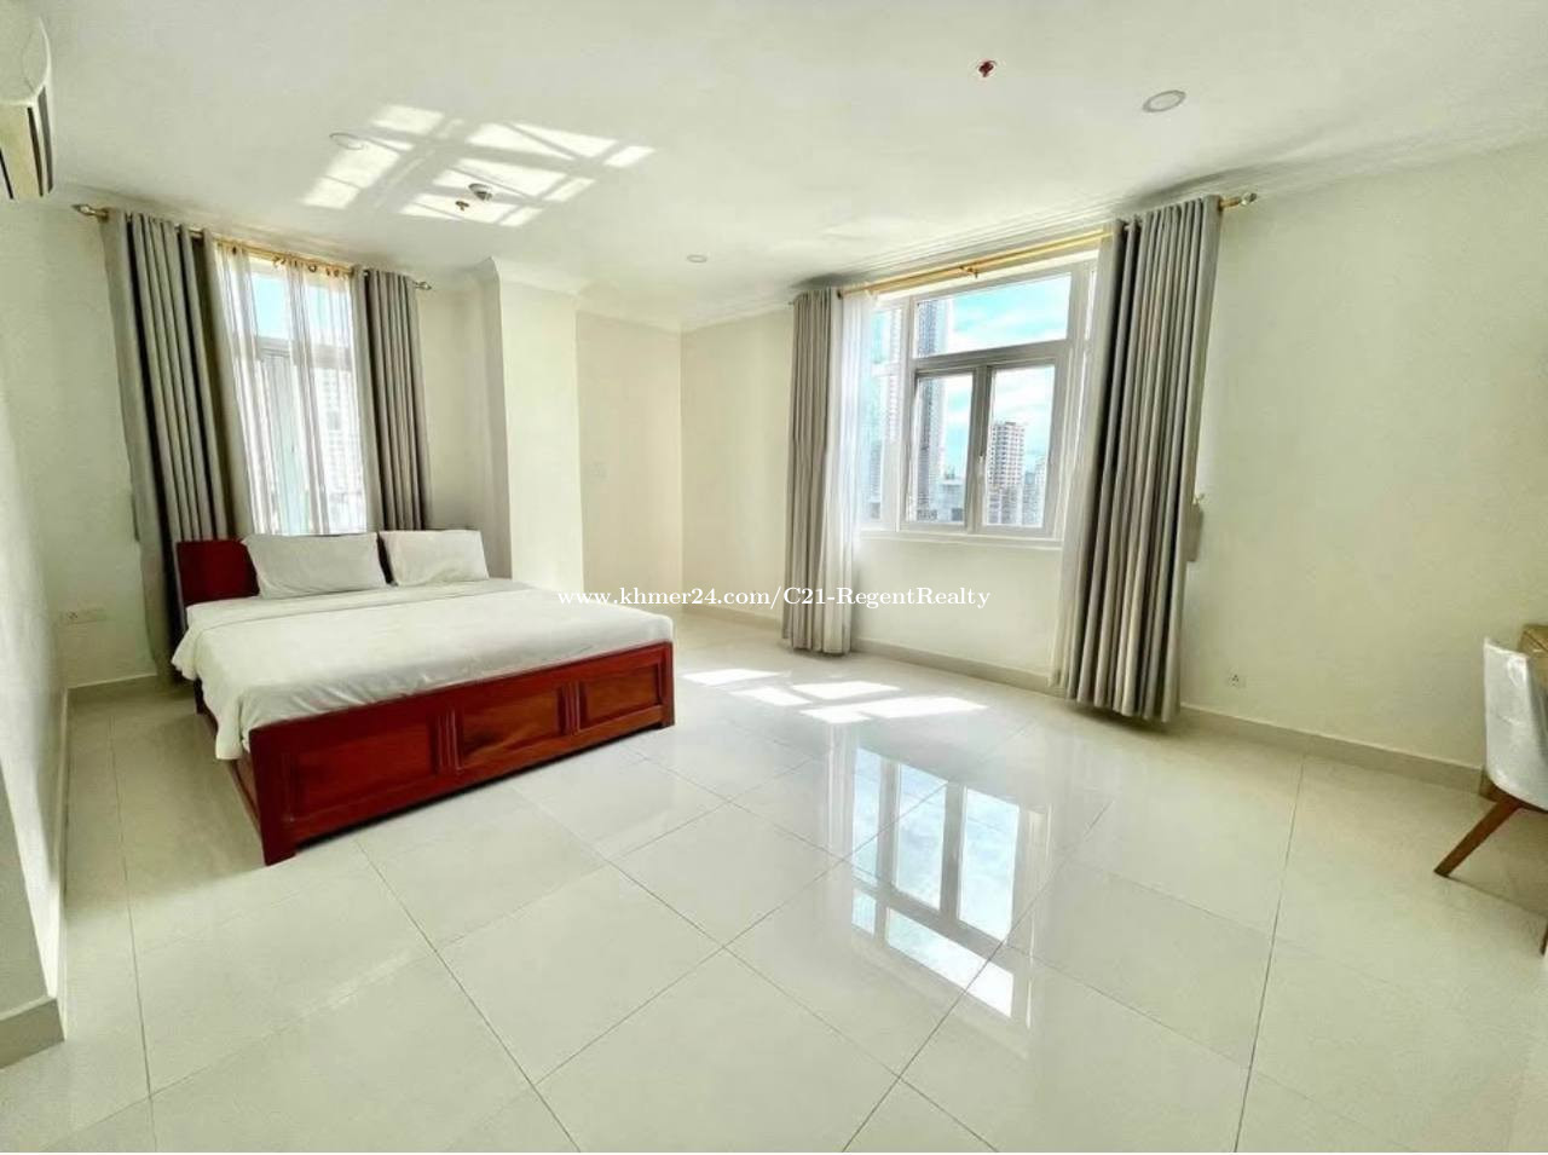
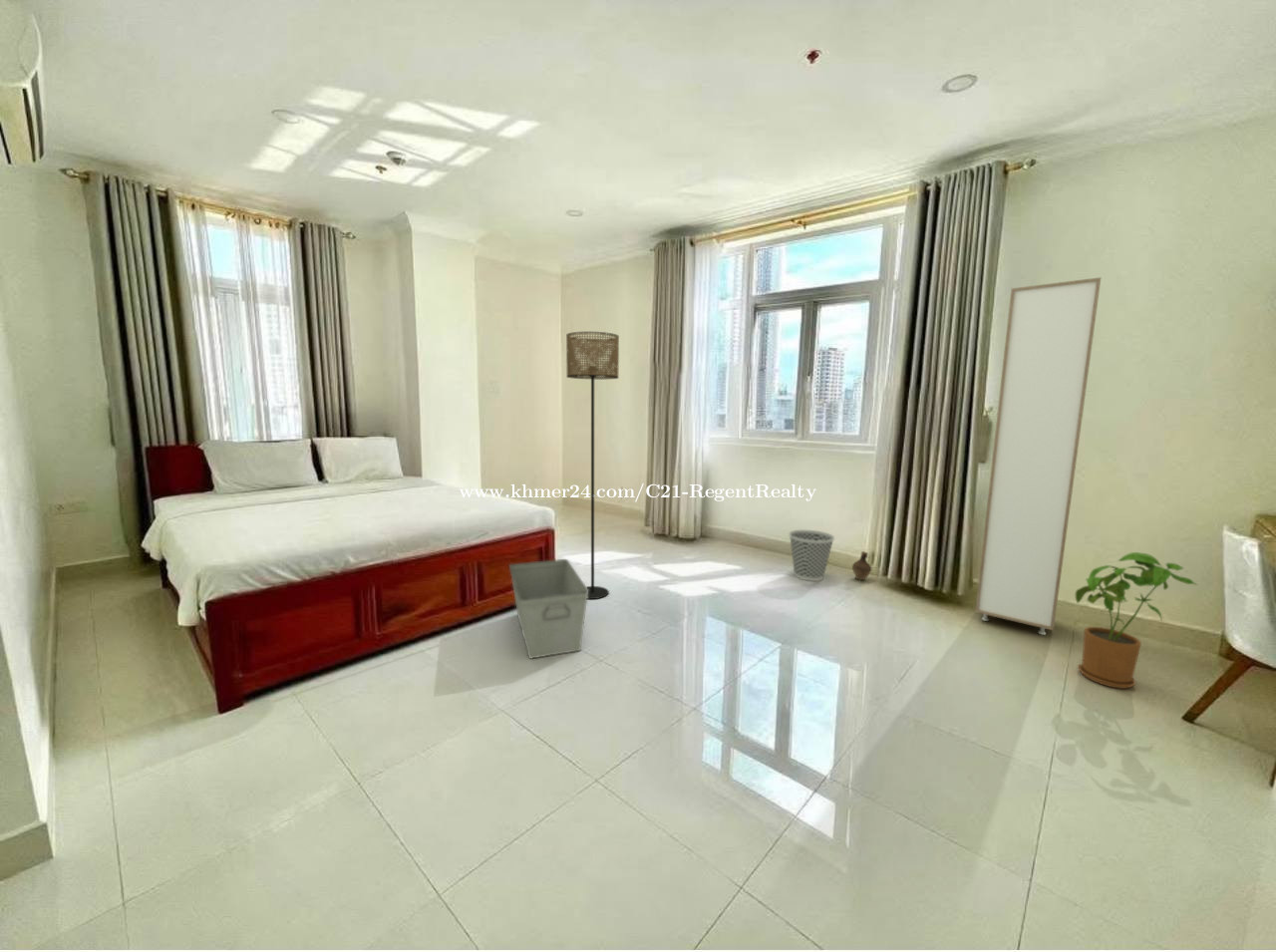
+ wastebasket [788,529,835,582]
+ floor lamp [565,331,620,600]
+ storage bin [508,558,588,660]
+ cabinet [974,276,1102,636]
+ ceramic jug [851,550,872,581]
+ house plant [1075,551,1198,690]
